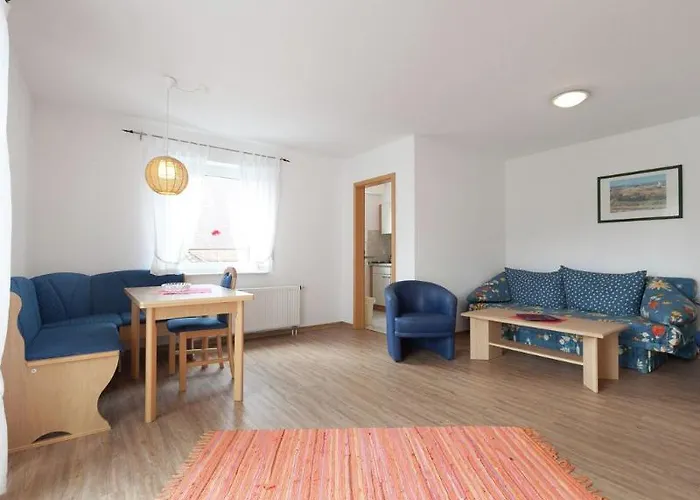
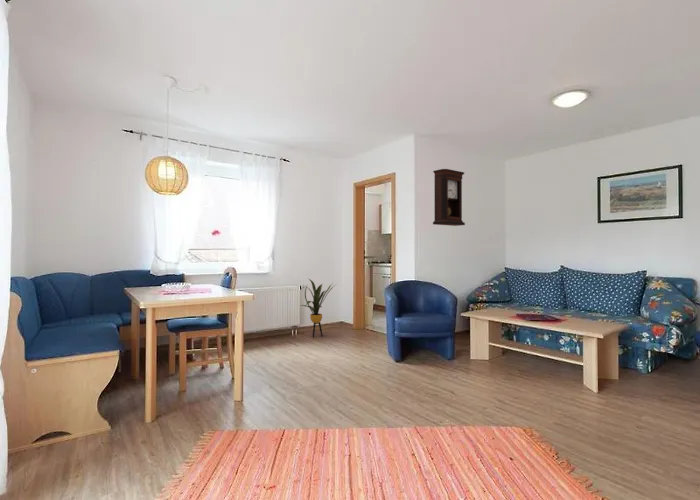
+ house plant [299,277,336,338]
+ pendulum clock [432,168,466,227]
